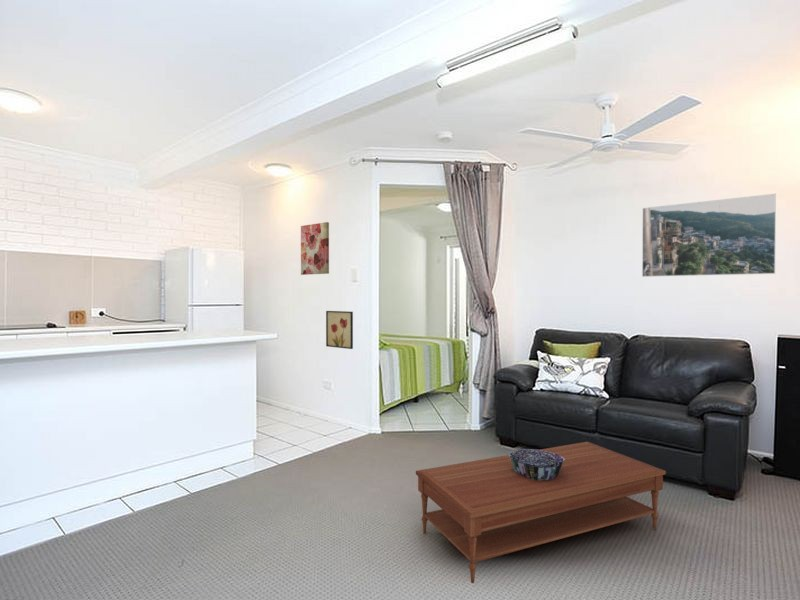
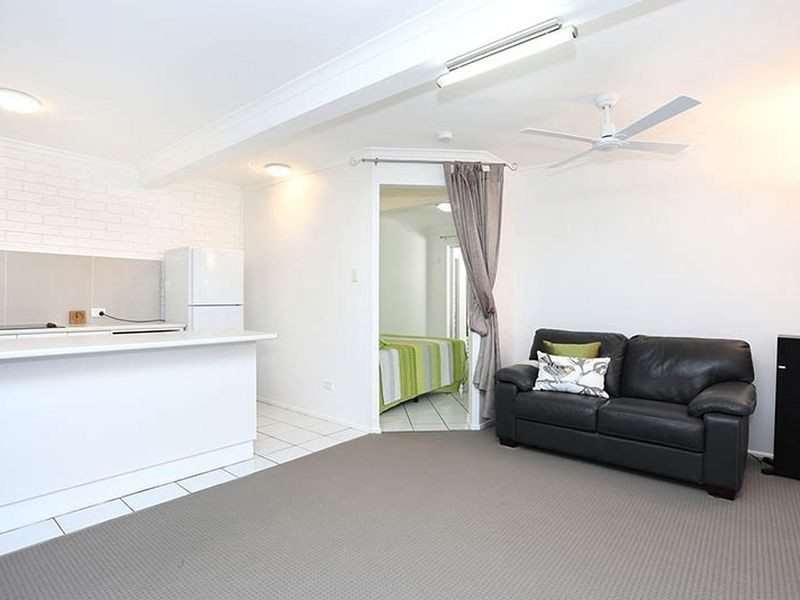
- wall art [300,221,330,276]
- wall art [325,310,354,350]
- coffee table [415,441,667,584]
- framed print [641,193,777,278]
- decorative bowl [508,448,565,481]
